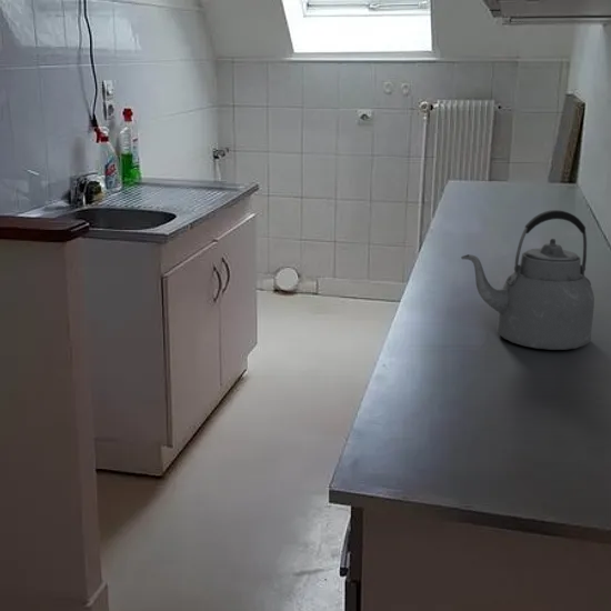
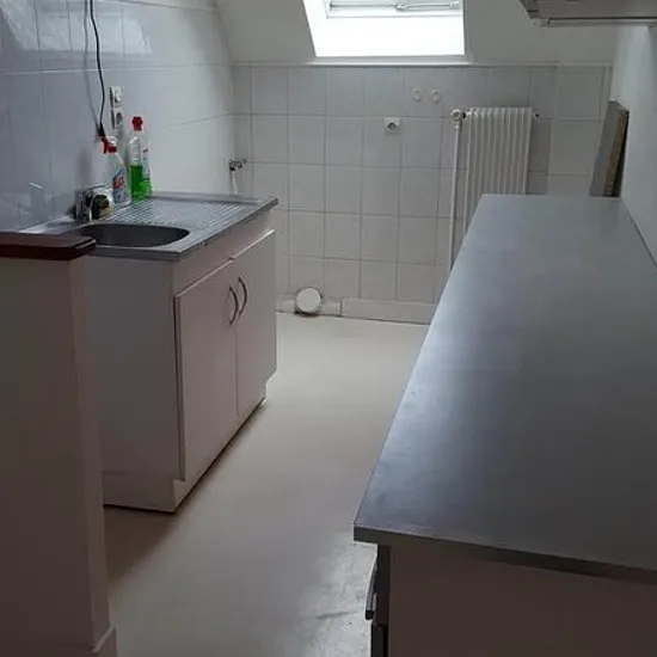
- kettle [460,209,595,351]
